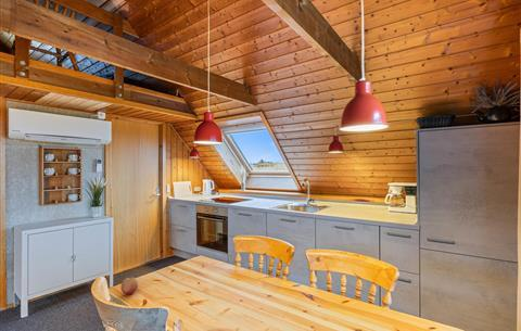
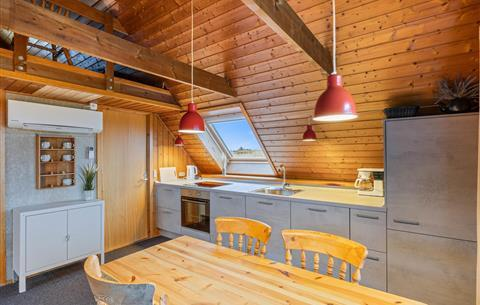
- fruit [119,277,139,296]
